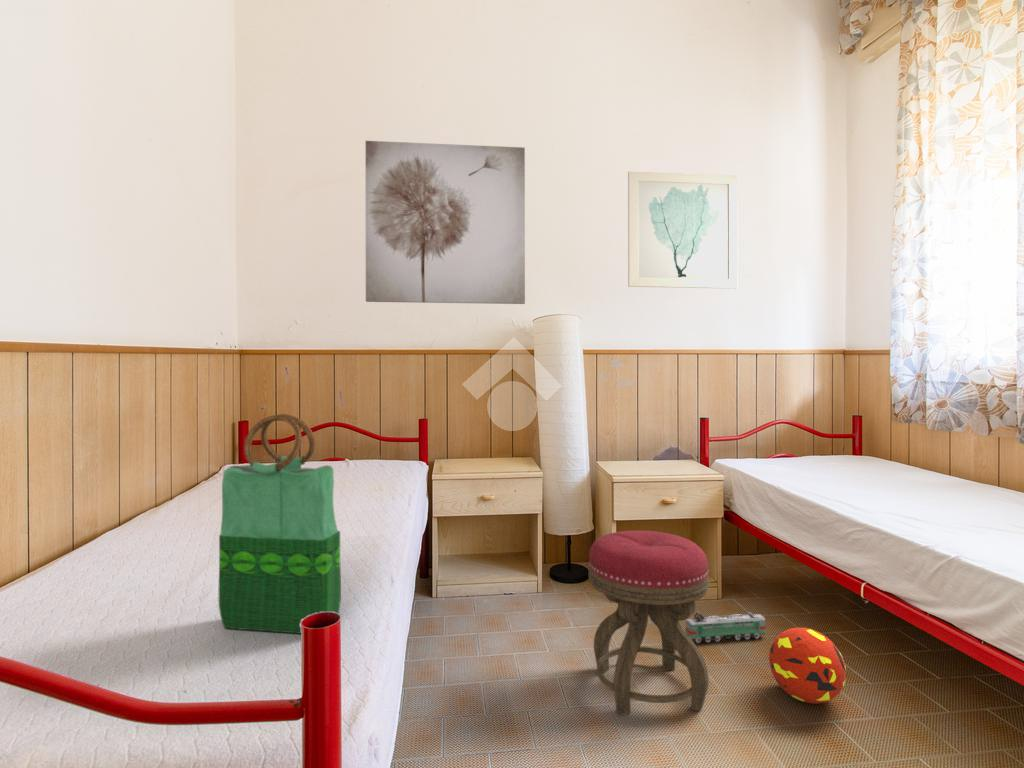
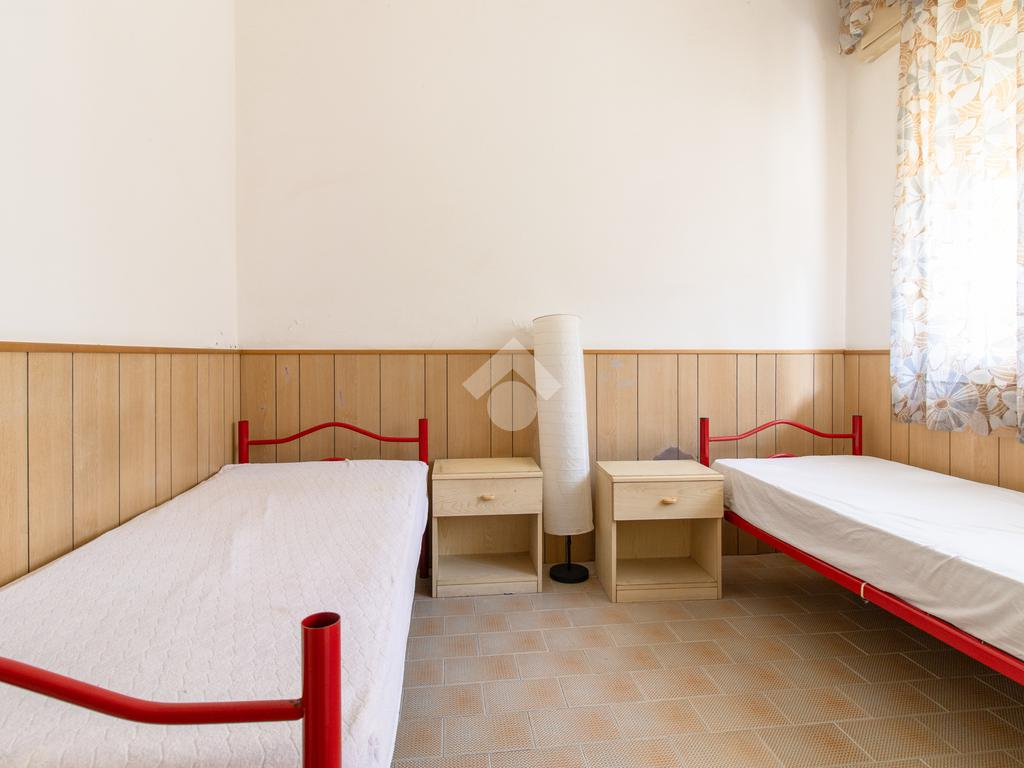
- tote bag [218,413,342,635]
- wall art [365,140,526,305]
- ball [768,627,847,705]
- stool [587,530,710,716]
- toy train [684,610,767,644]
- wall art [627,170,738,289]
